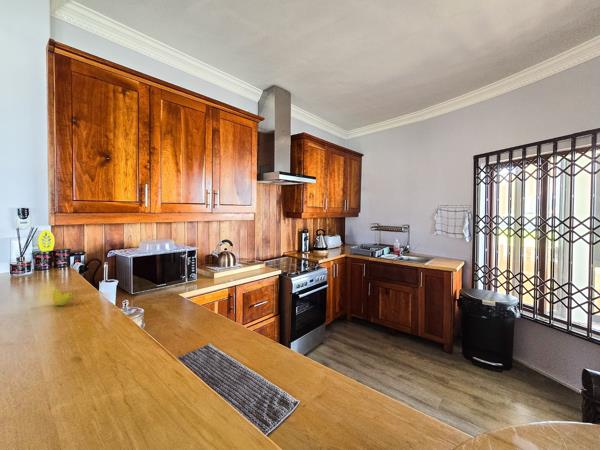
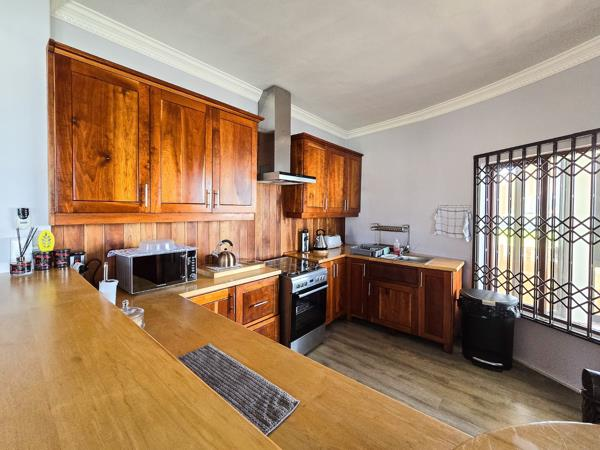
- fruit [52,288,74,307]
